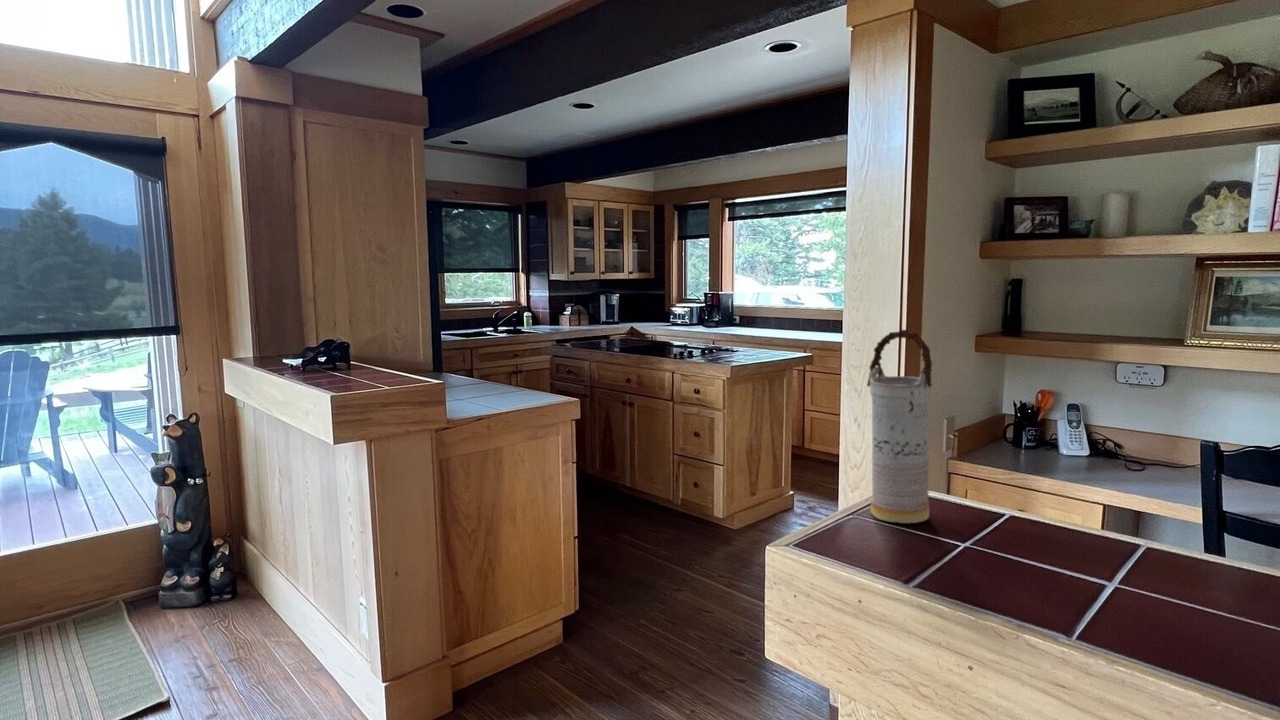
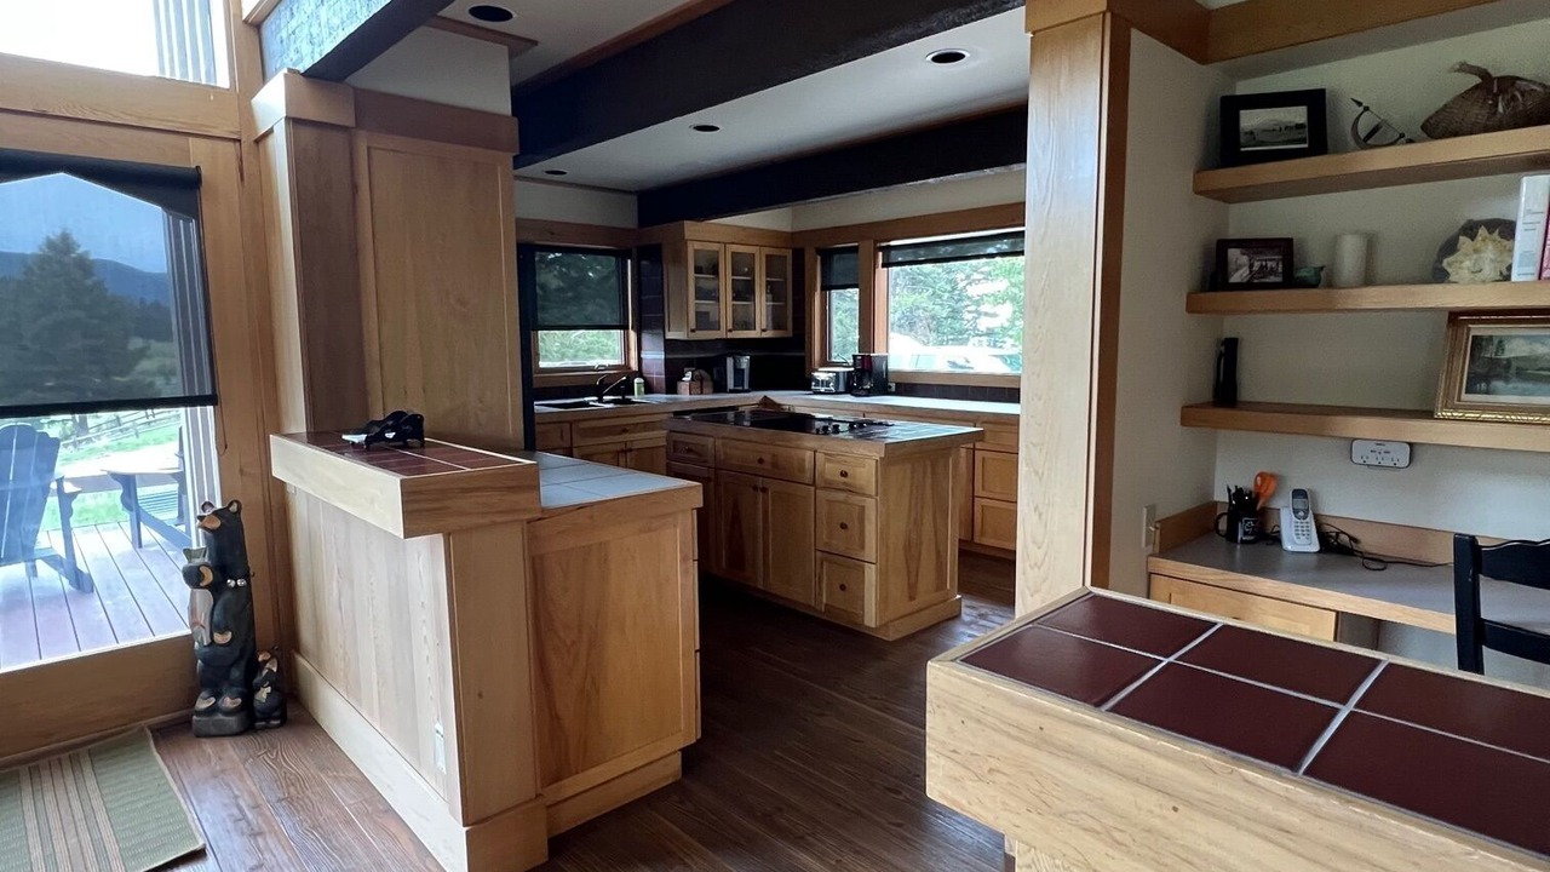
- vase [866,329,933,524]
